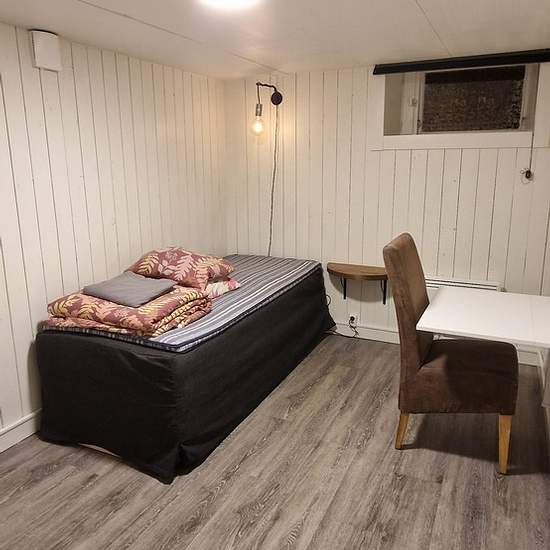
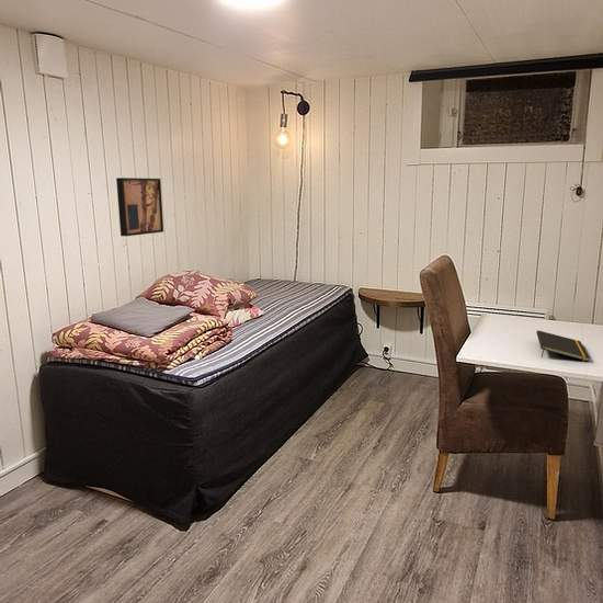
+ notepad [535,329,591,363]
+ wall art [115,177,164,237]
